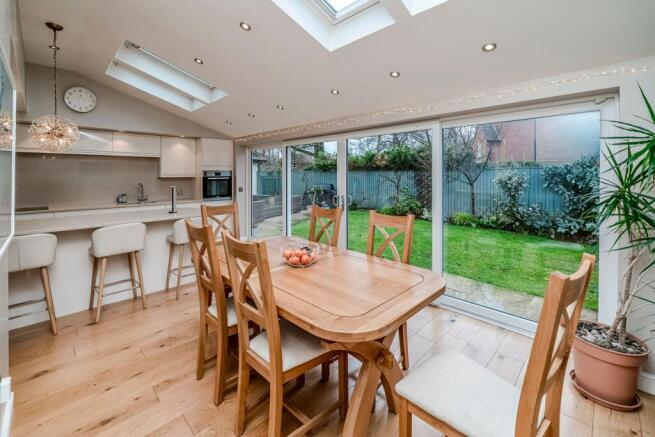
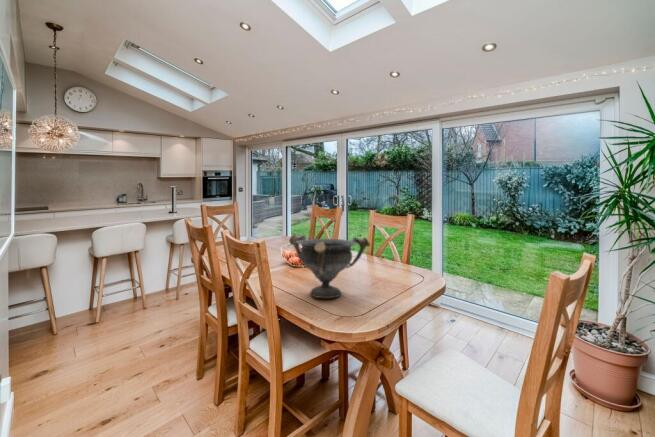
+ decorative bowl [288,233,371,299]
